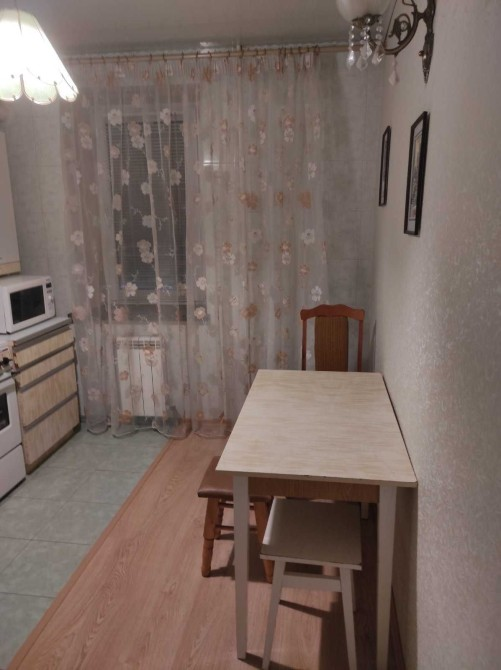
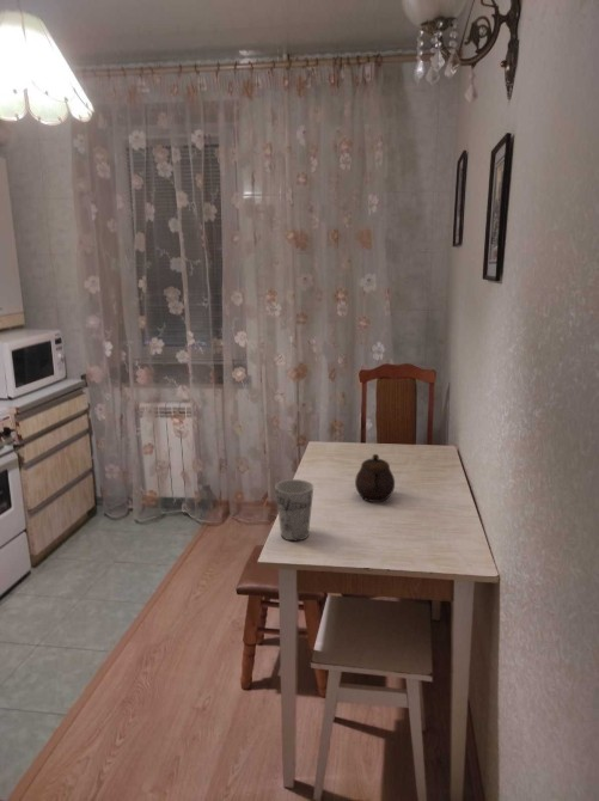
+ cup [274,478,314,542]
+ teapot [354,453,396,503]
